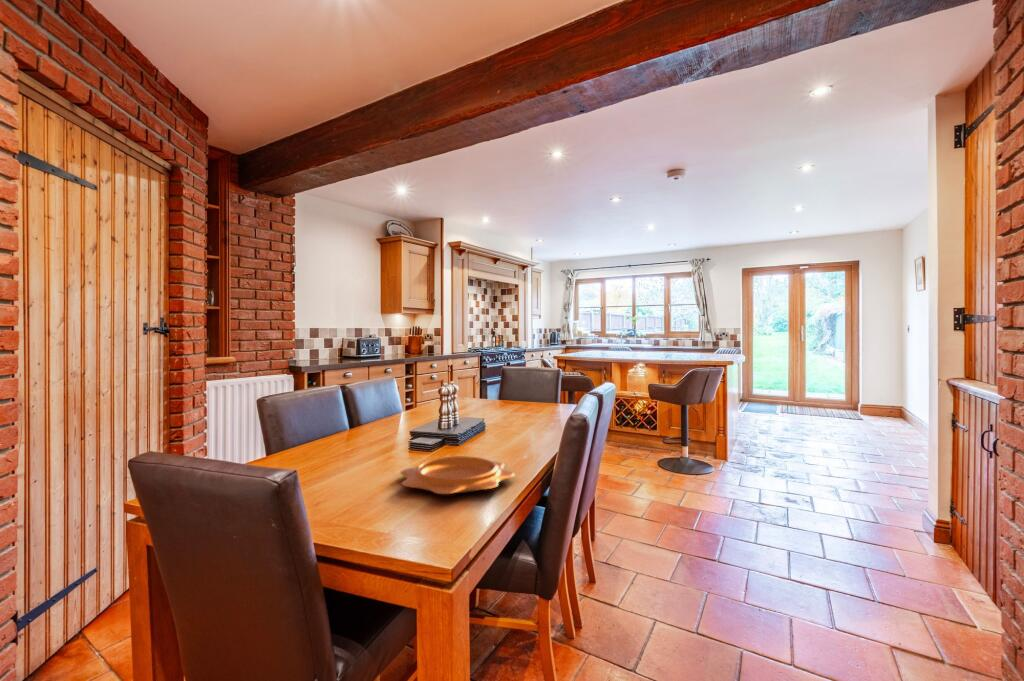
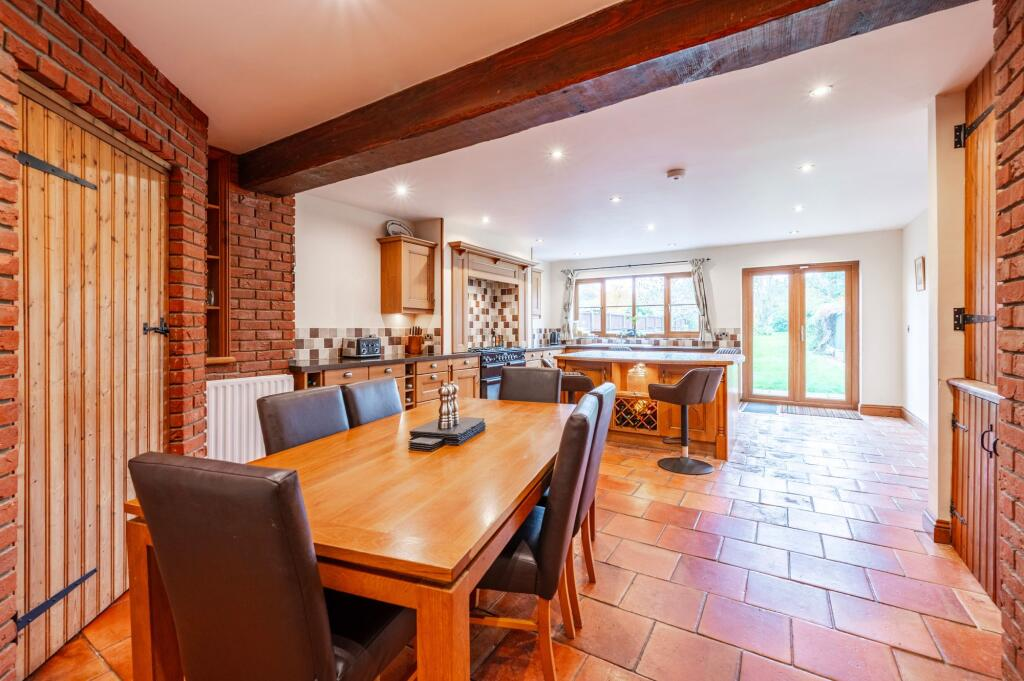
- decorative bowl [399,455,516,495]
